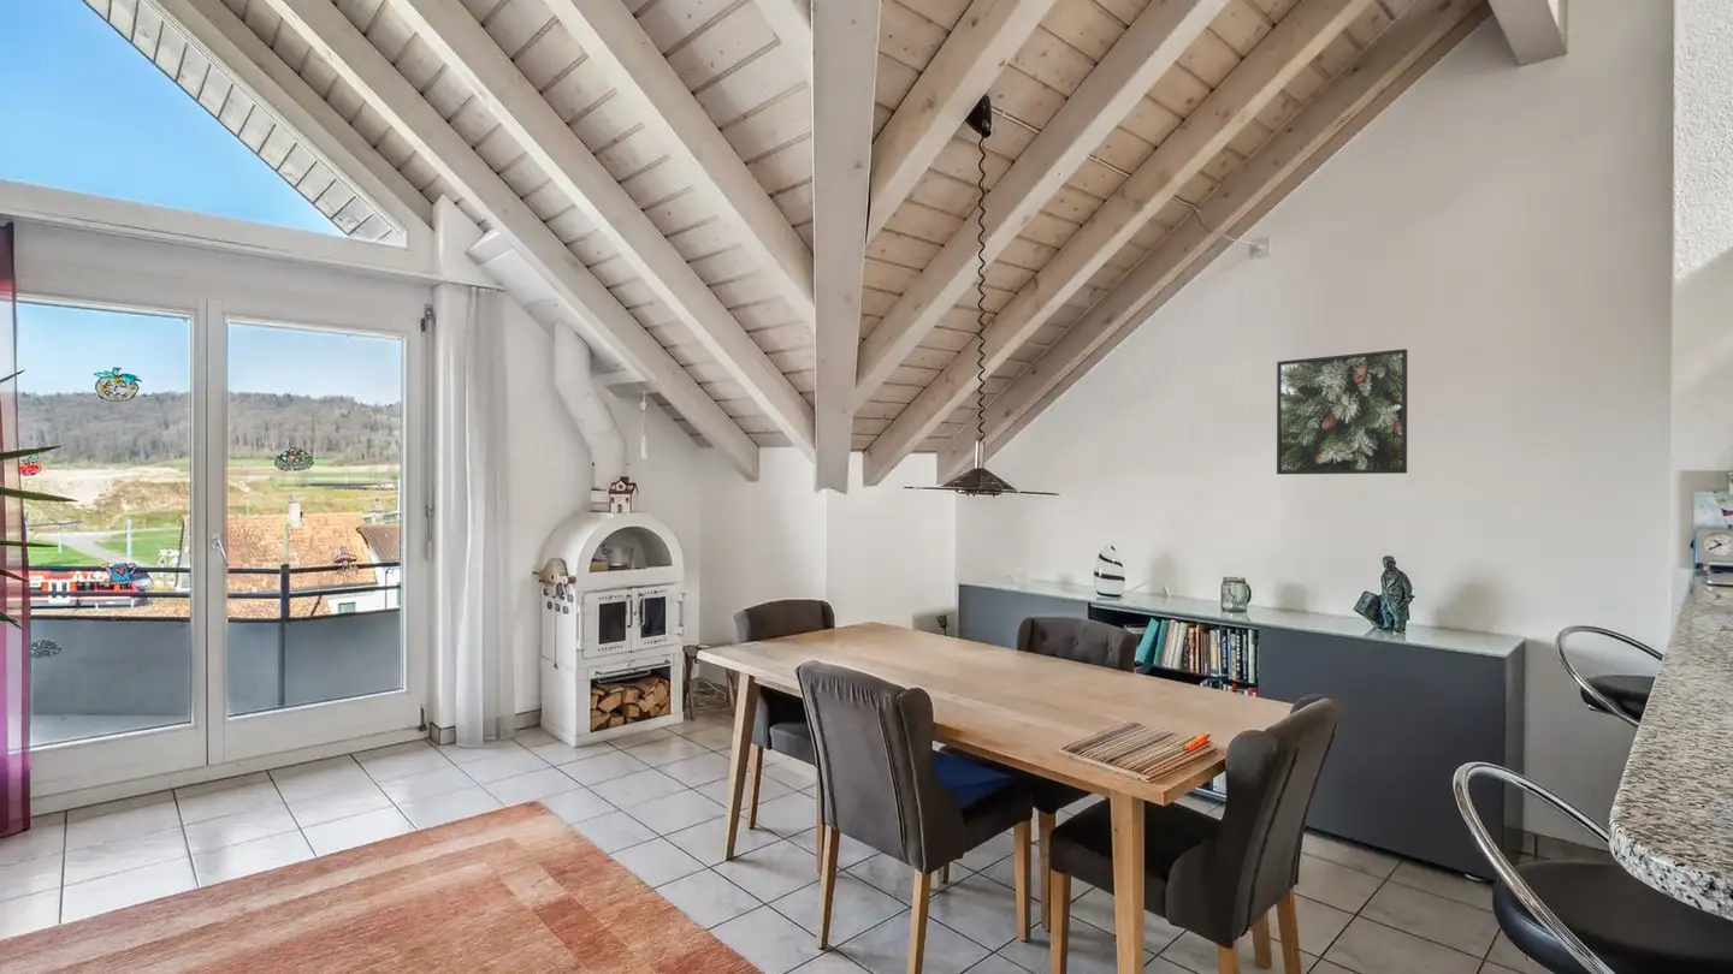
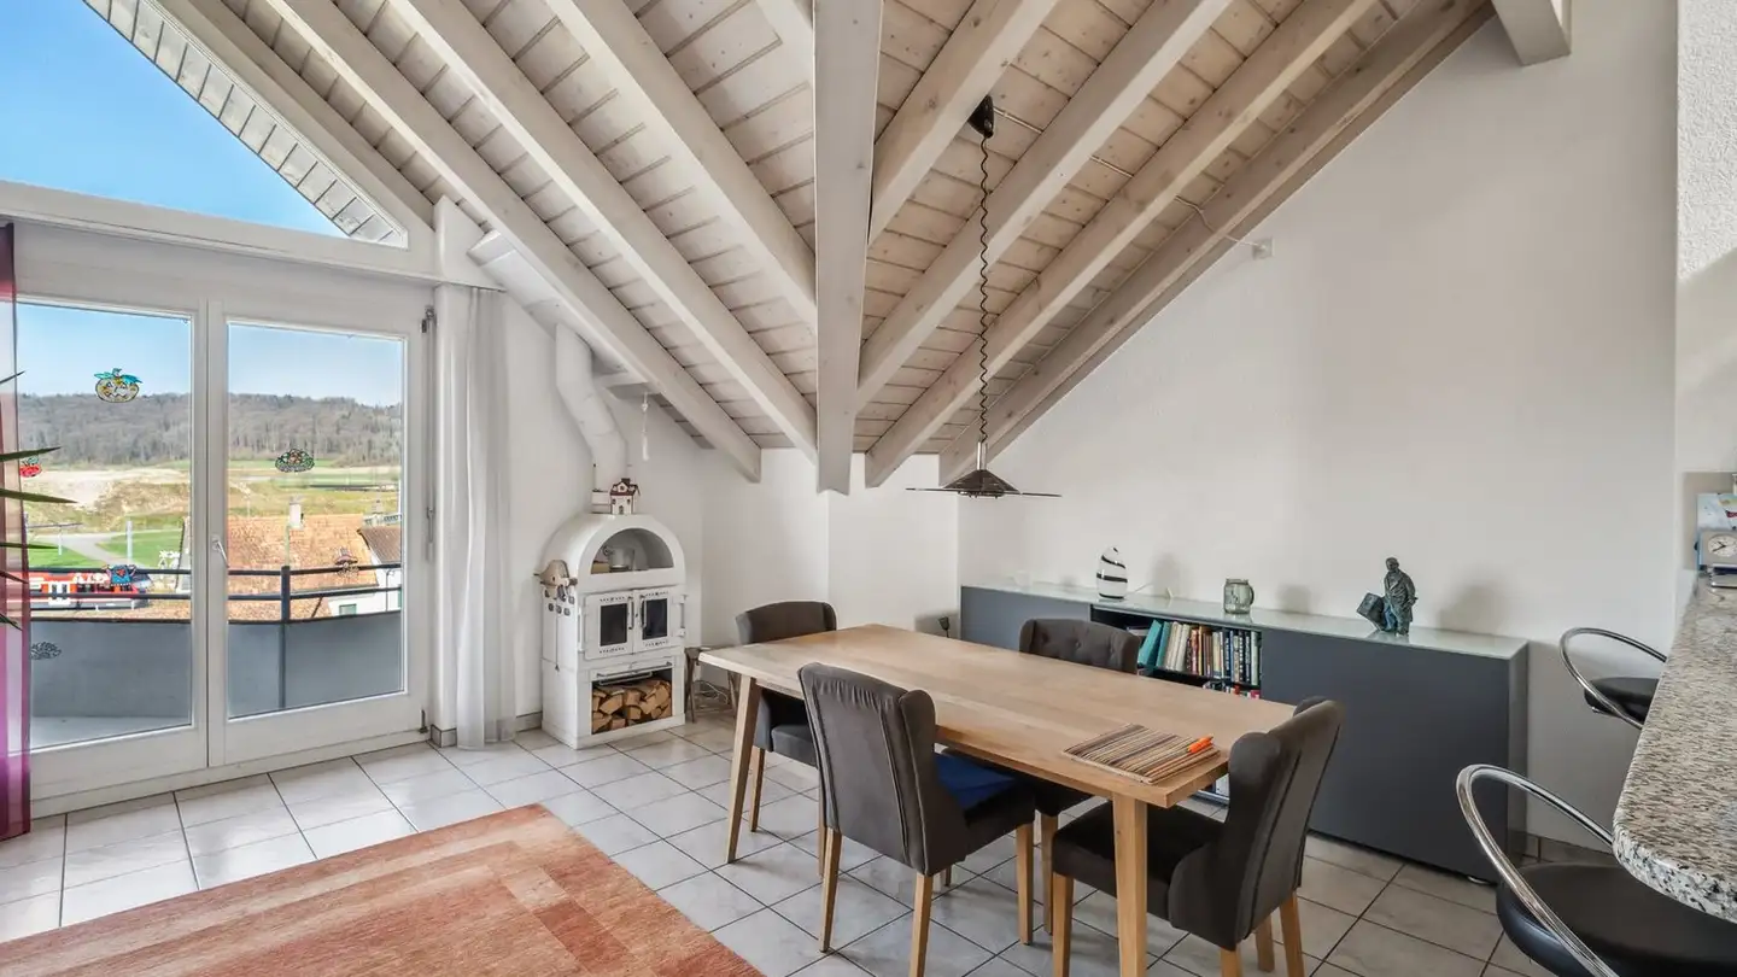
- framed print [1276,348,1408,475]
